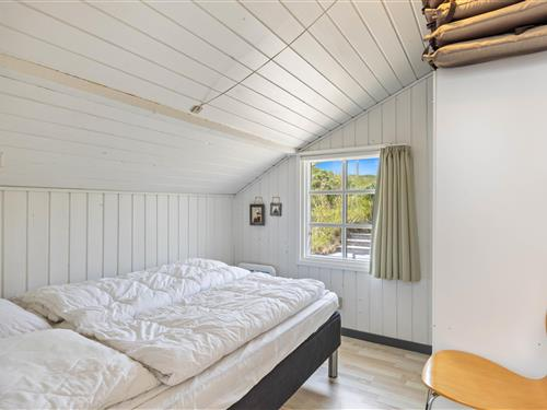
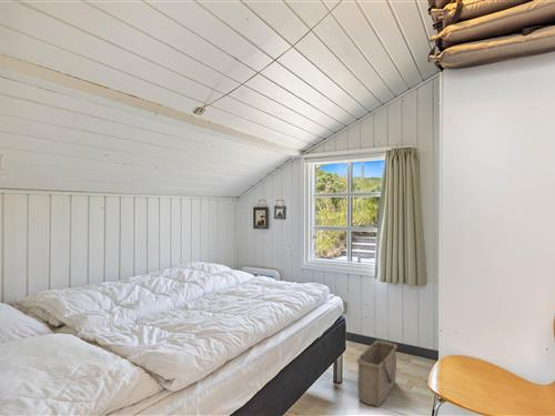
+ basket [355,339,398,408]
